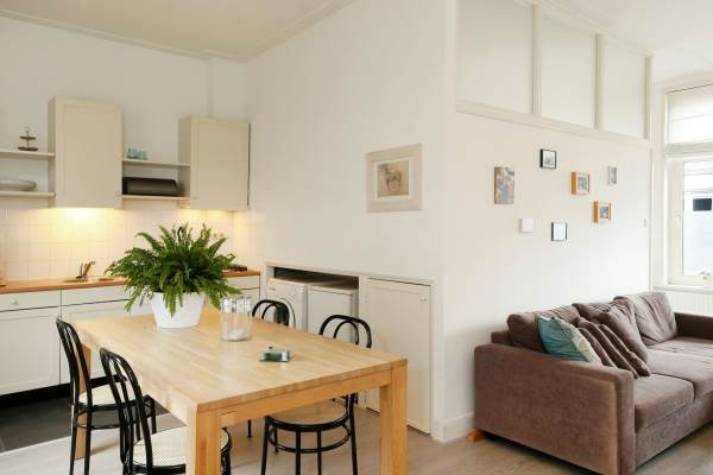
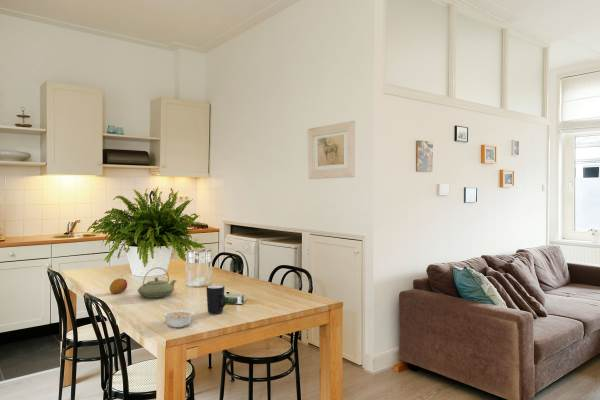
+ fruit [109,277,128,295]
+ legume [162,309,195,328]
+ teapot [136,267,177,299]
+ mug [205,284,227,315]
